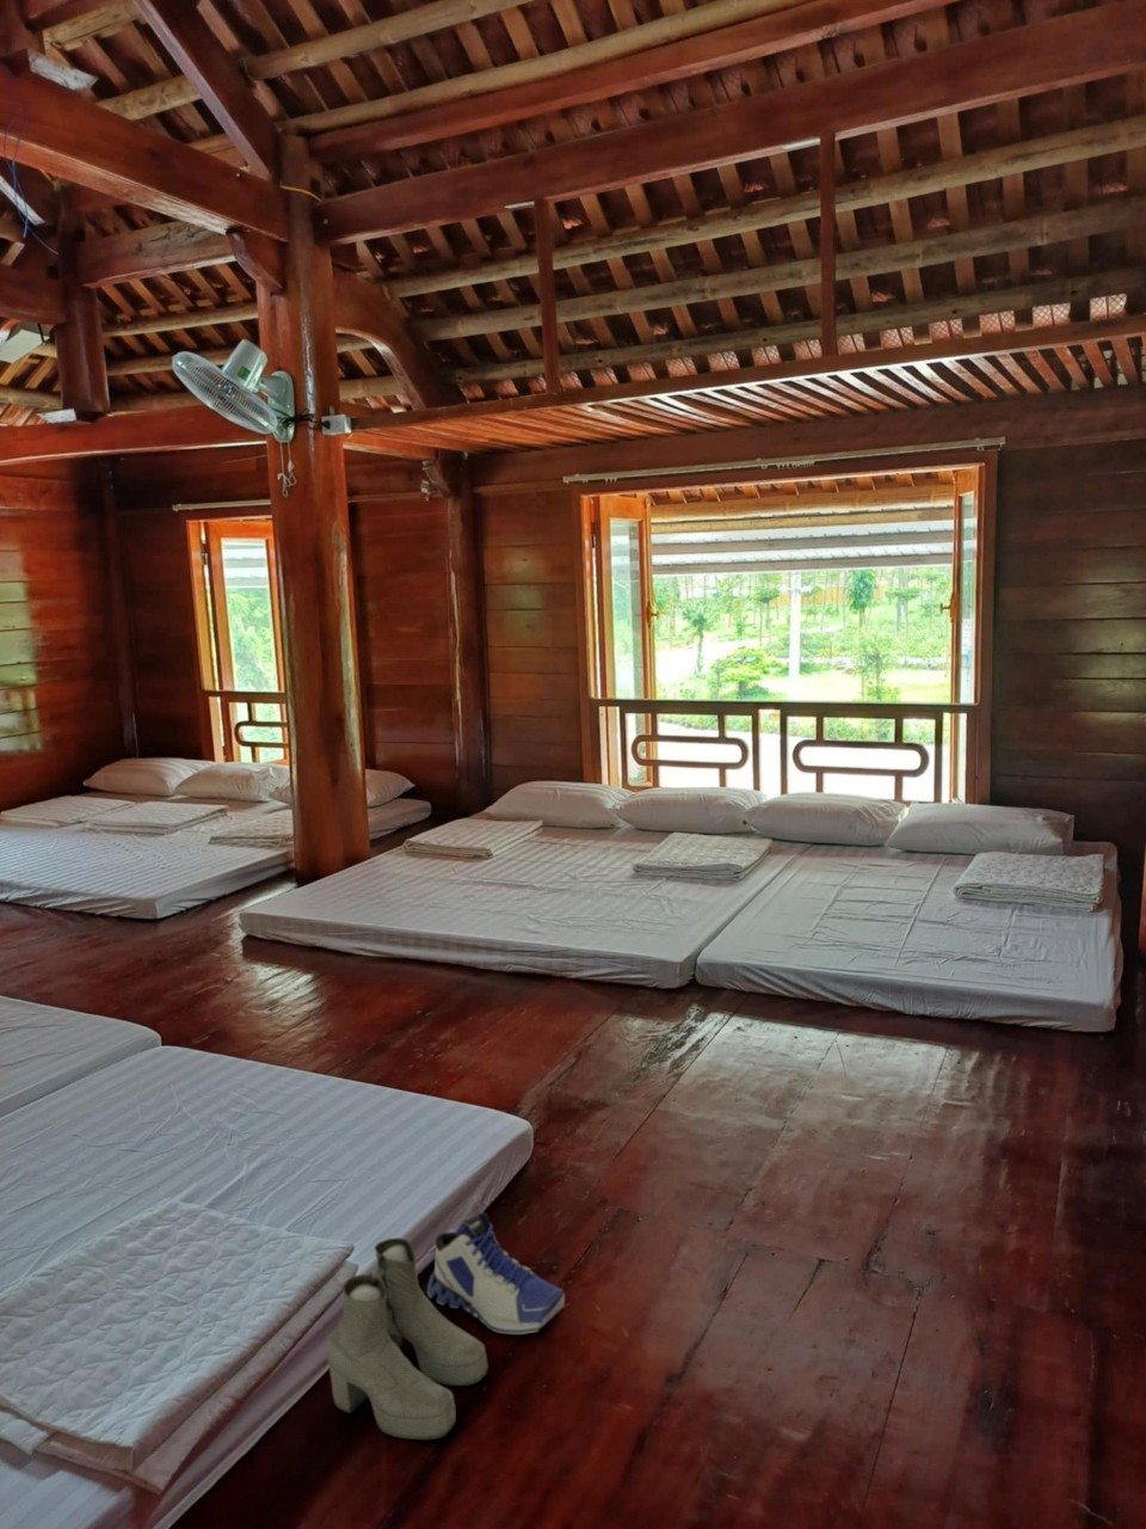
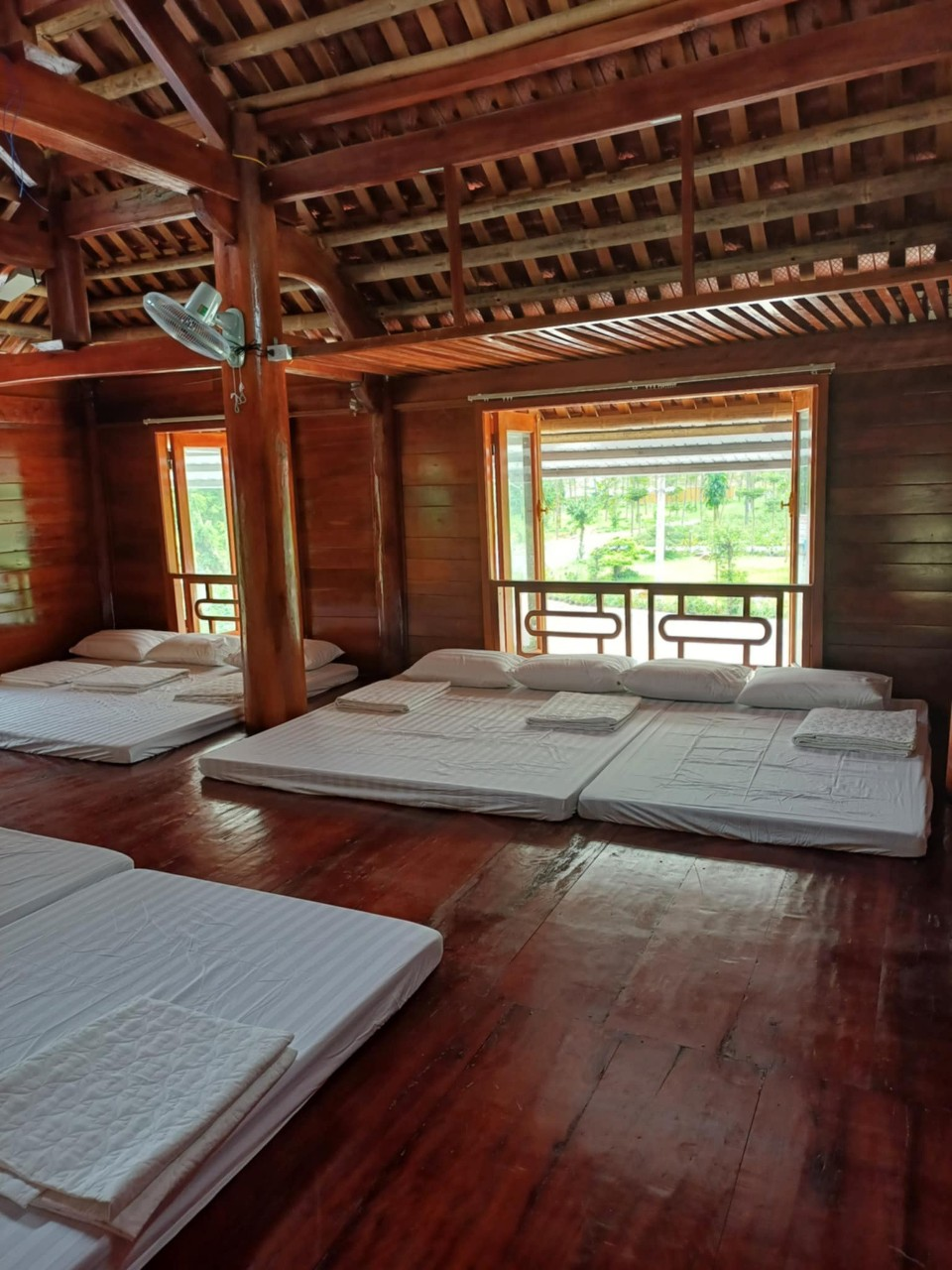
- boots [326,1236,490,1441]
- sneaker [426,1211,566,1335]
